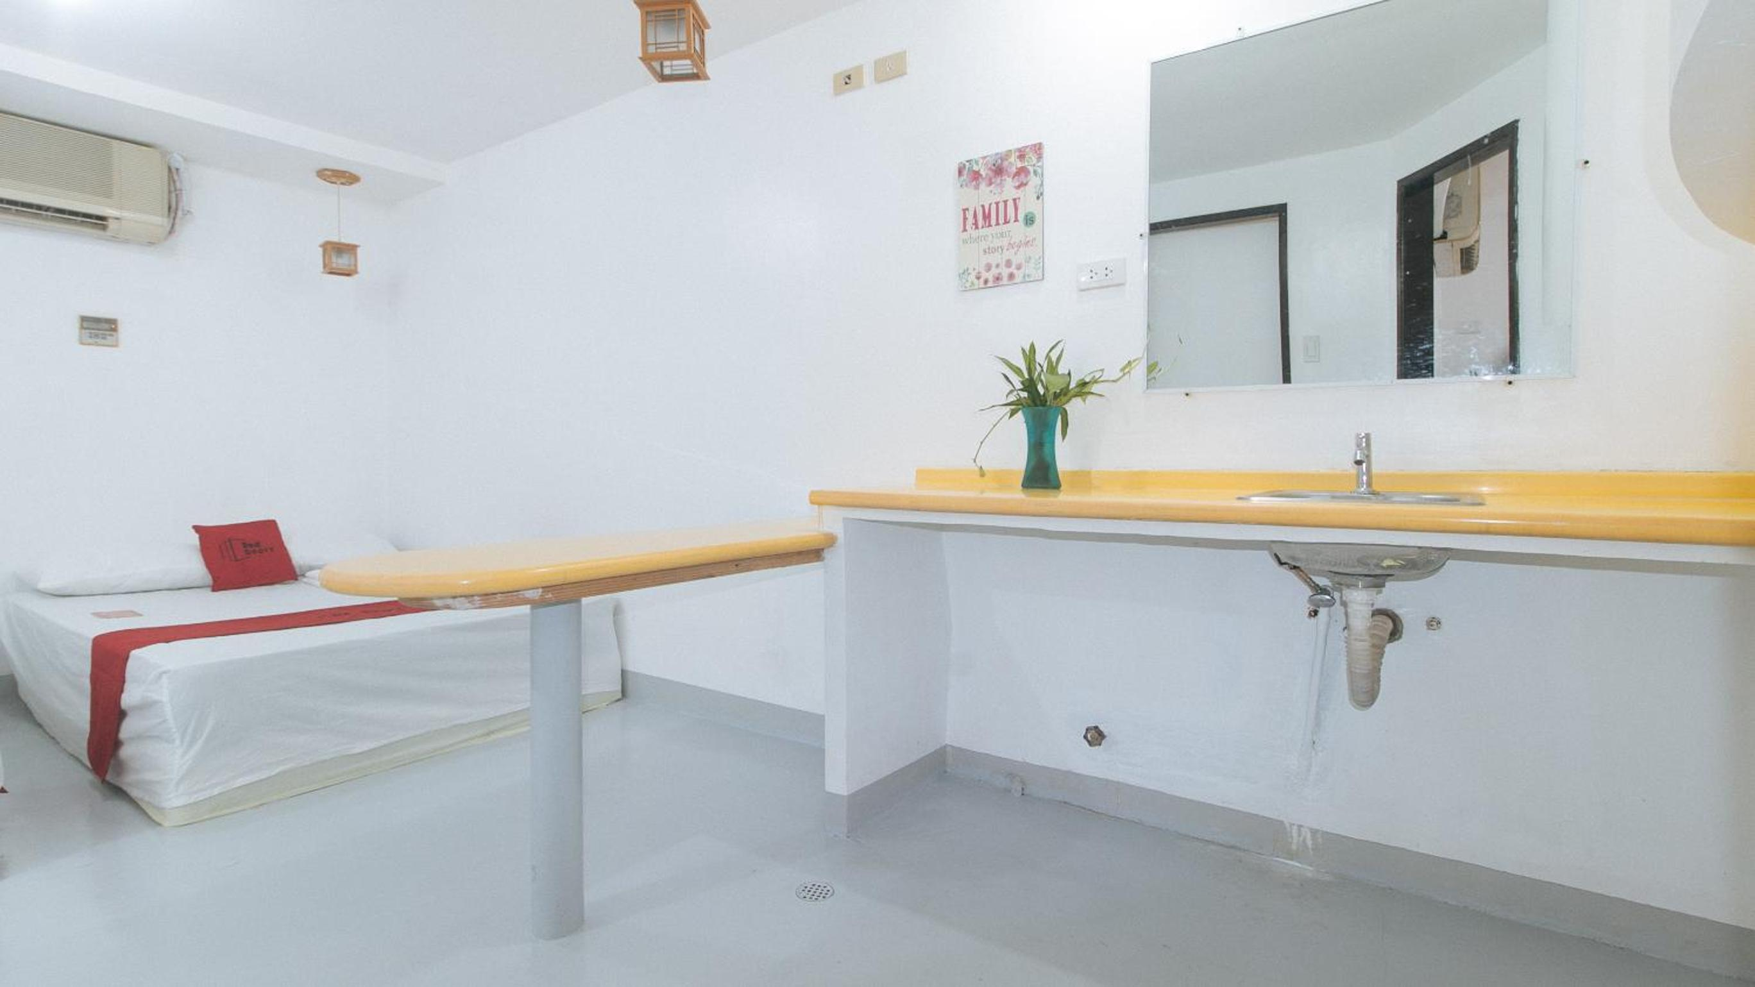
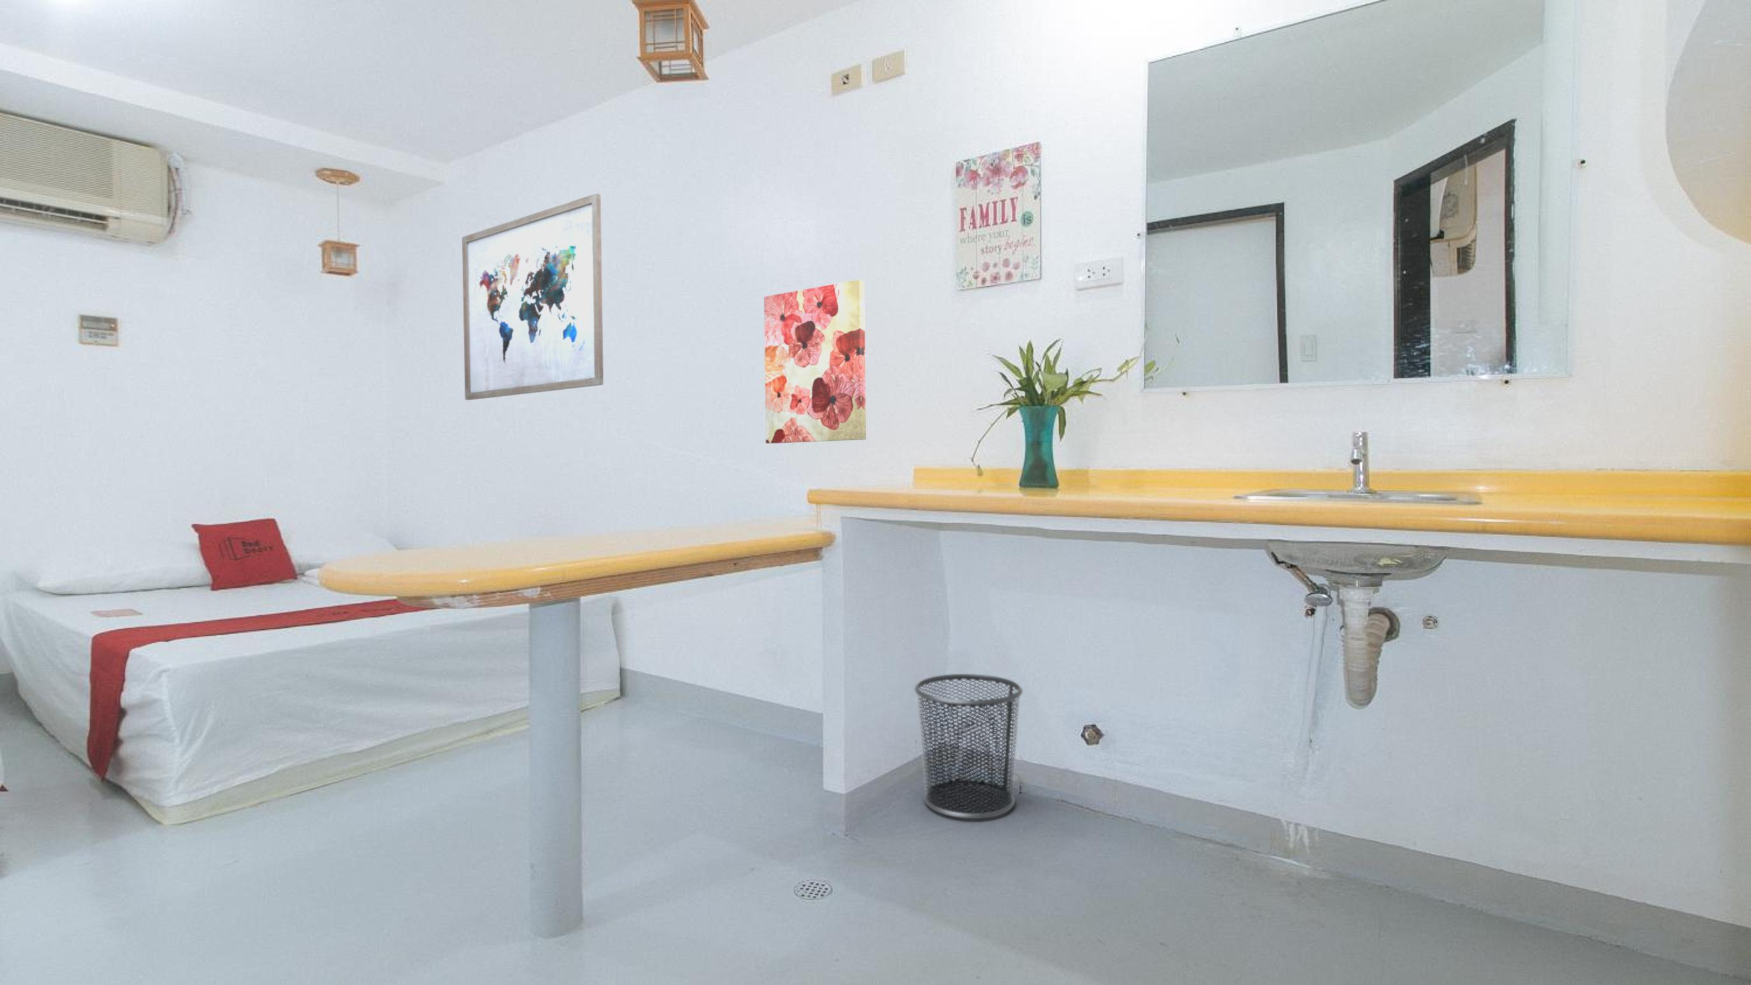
+ wall art [764,279,867,444]
+ waste bin [914,674,1023,819]
+ wall art [462,192,604,400]
